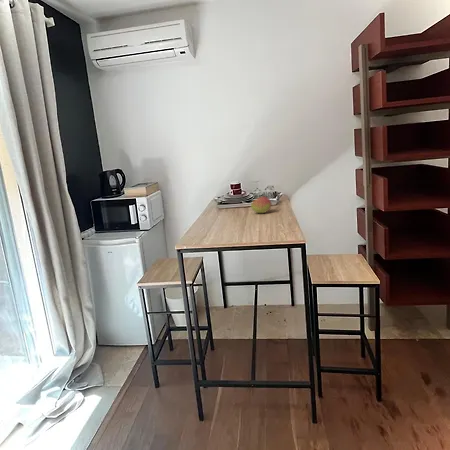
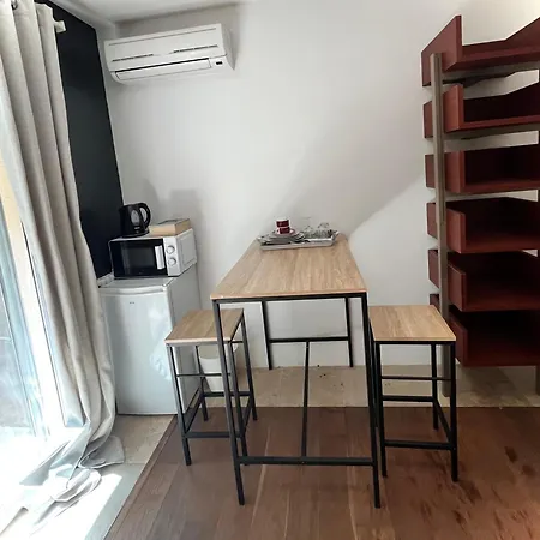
- fruit [250,195,274,214]
